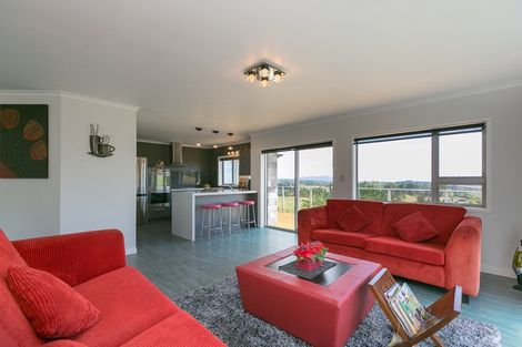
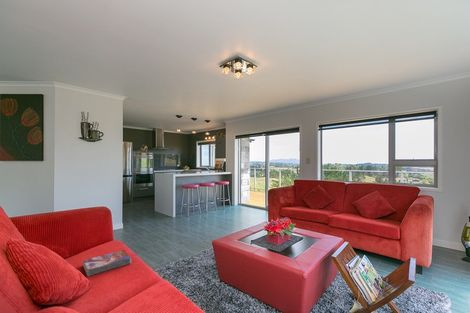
+ textbook [82,249,132,277]
